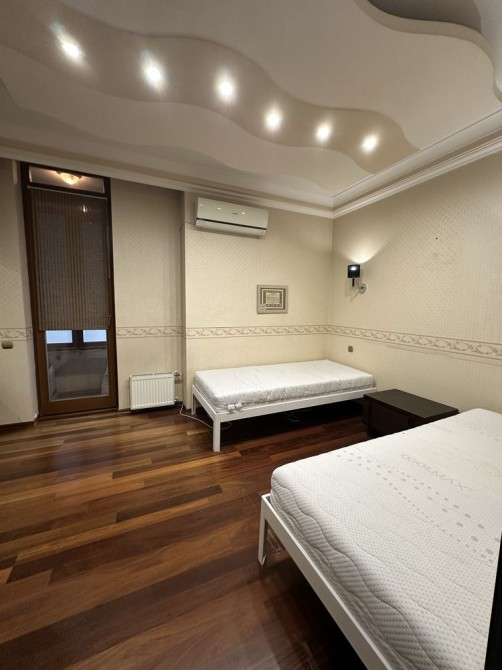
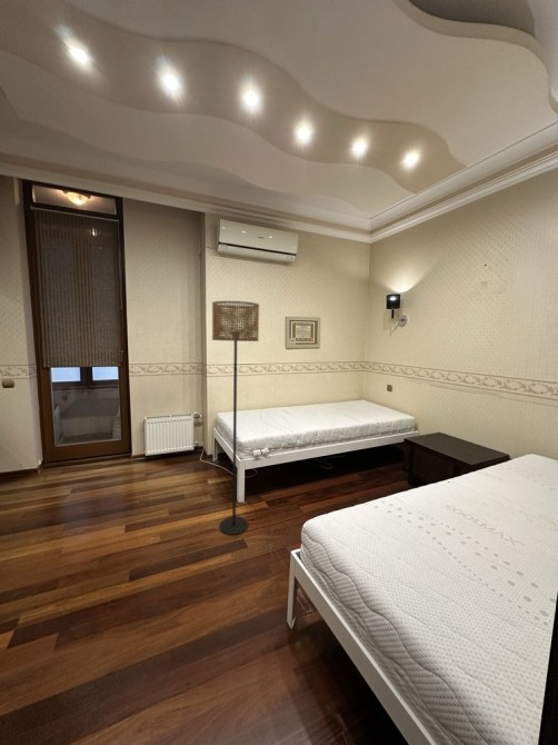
+ floor lamp [211,300,260,536]
